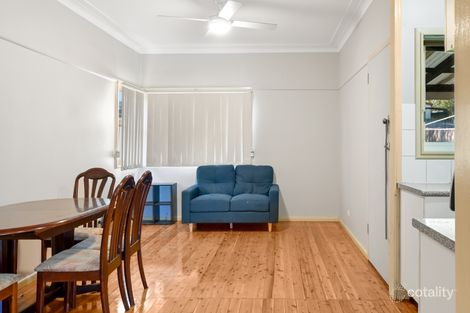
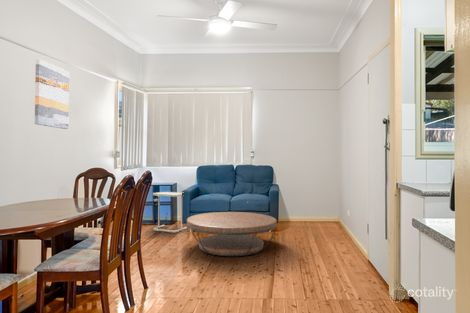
+ side table [152,191,188,234]
+ coffee table [186,211,278,257]
+ wall art [34,58,70,130]
